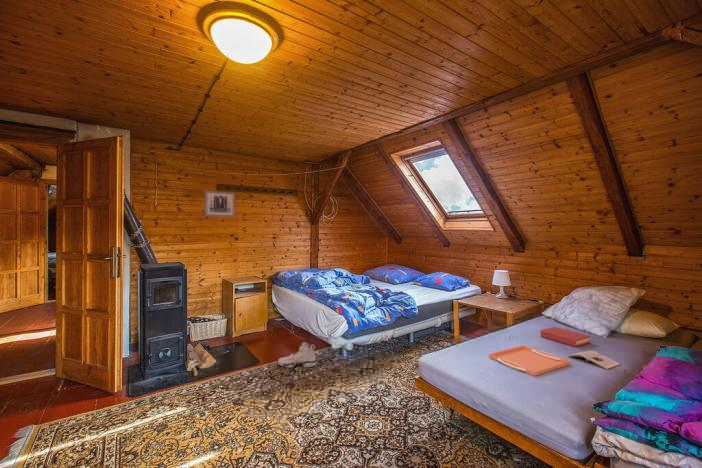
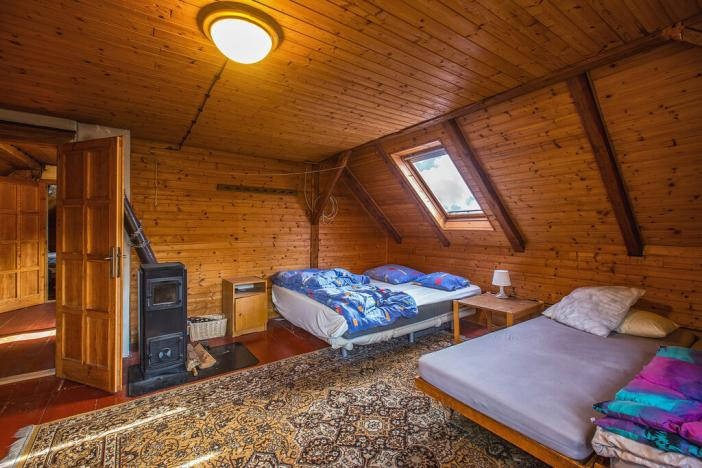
- serving tray [488,345,571,377]
- magazine [567,350,621,370]
- wall art [204,190,236,218]
- sneaker [277,341,317,369]
- hardback book [540,326,591,348]
